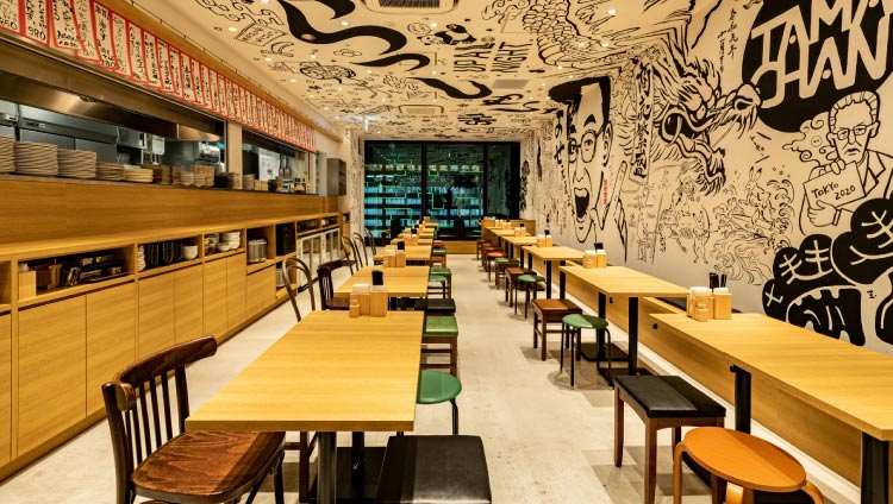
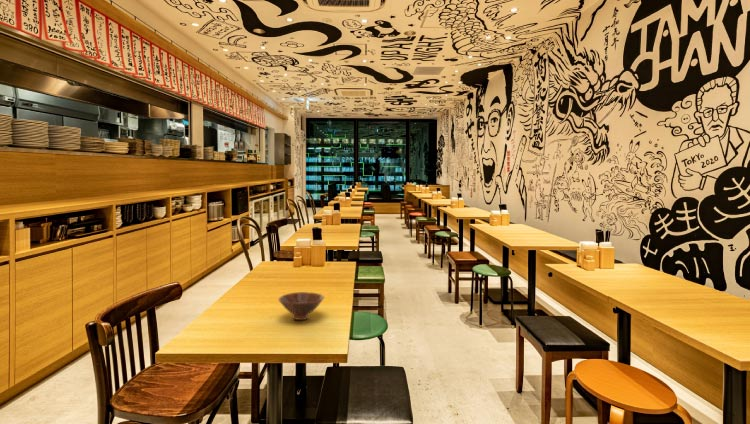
+ bowl [277,291,325,321]
